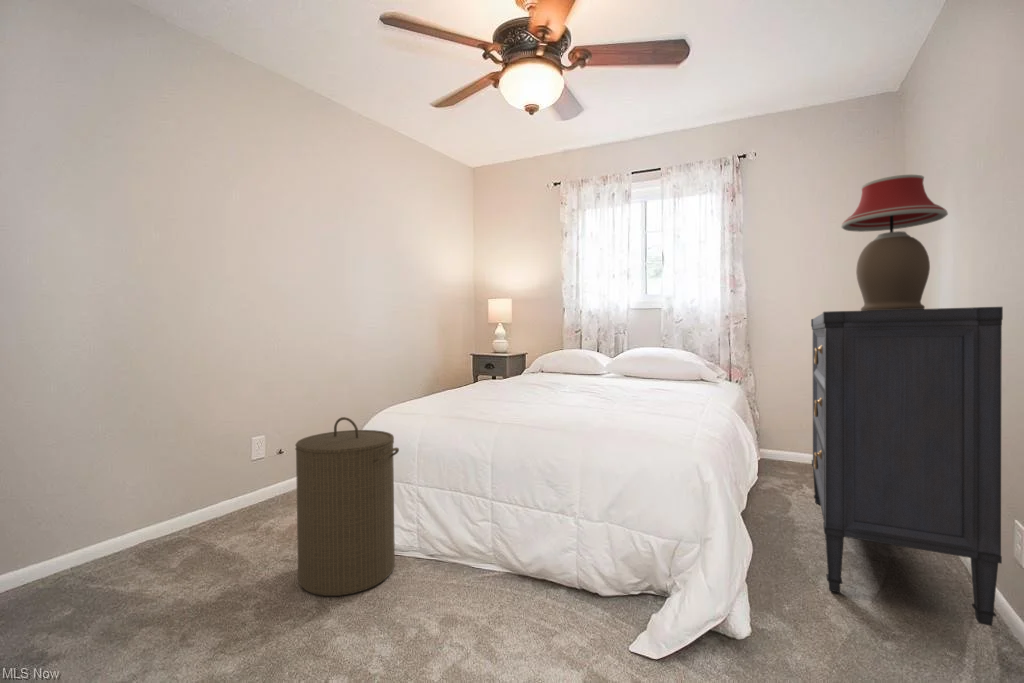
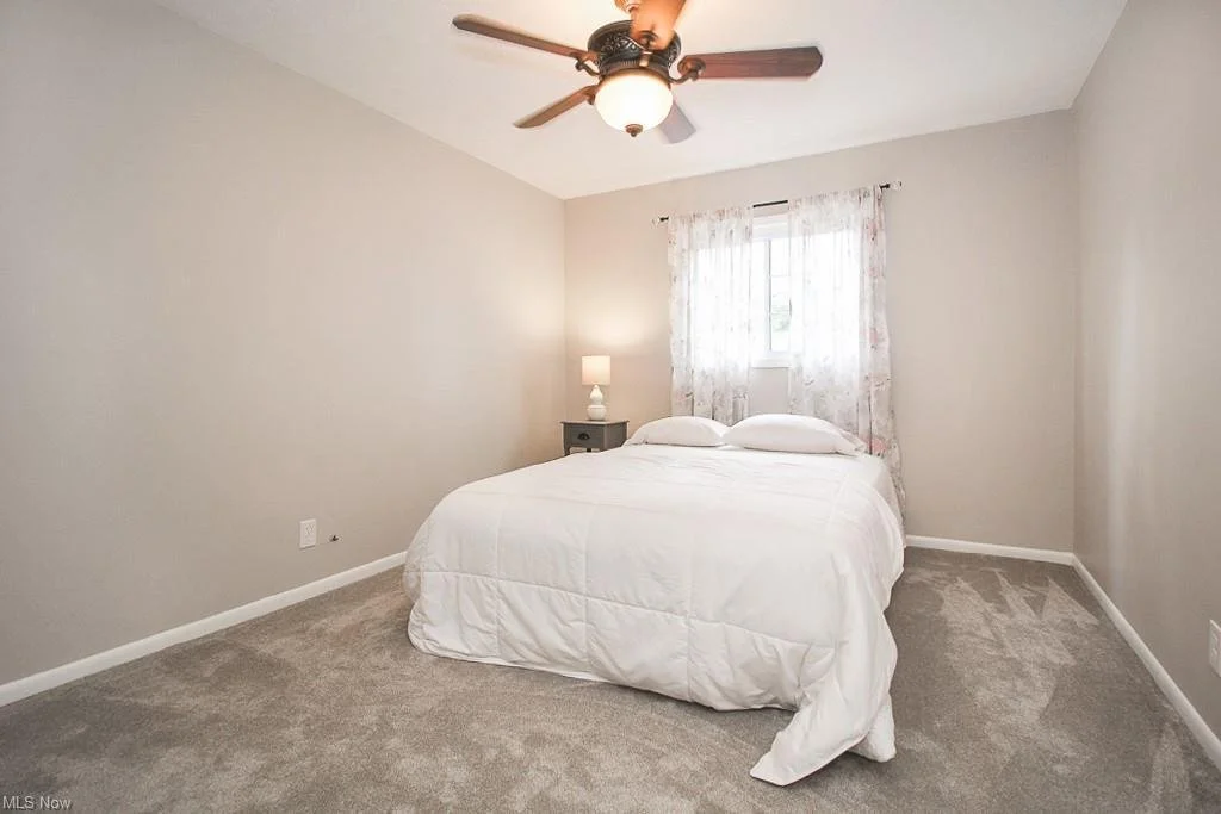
- dresser [810,306,1004,627]
- laundry hamper [294,416,400,597]
- table lamp [840,174,949,311]
